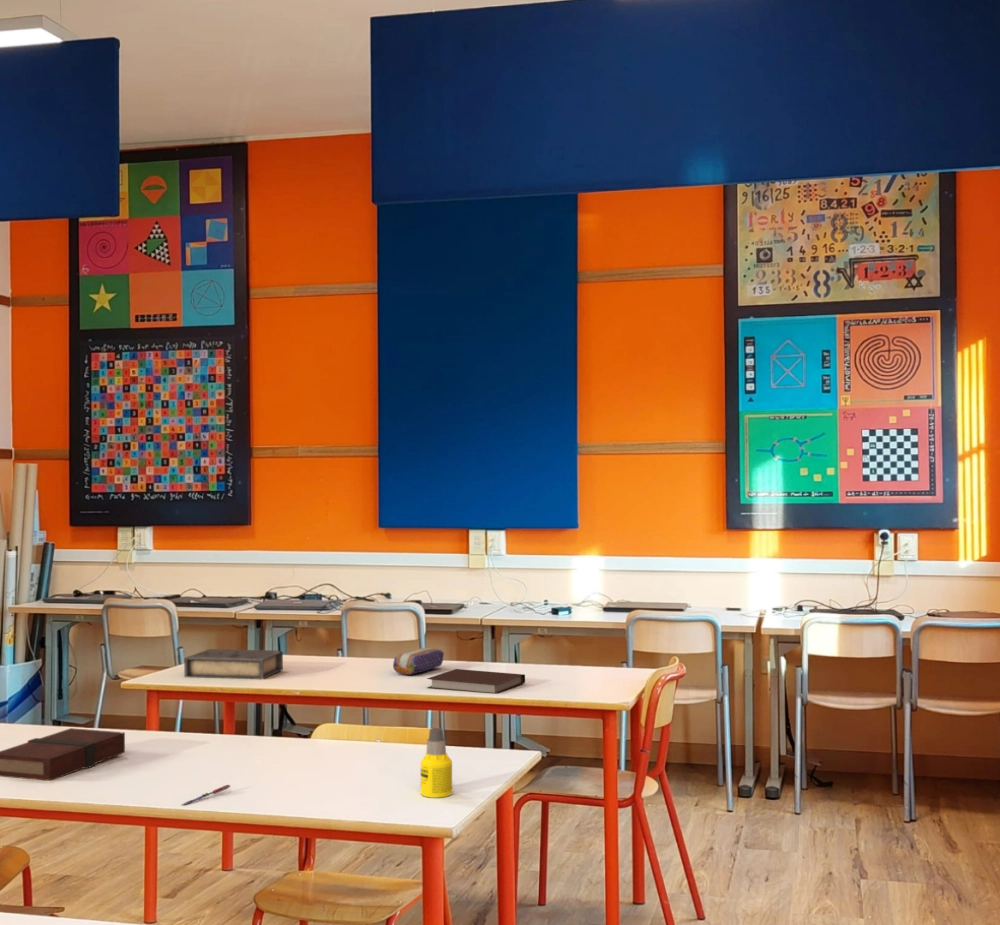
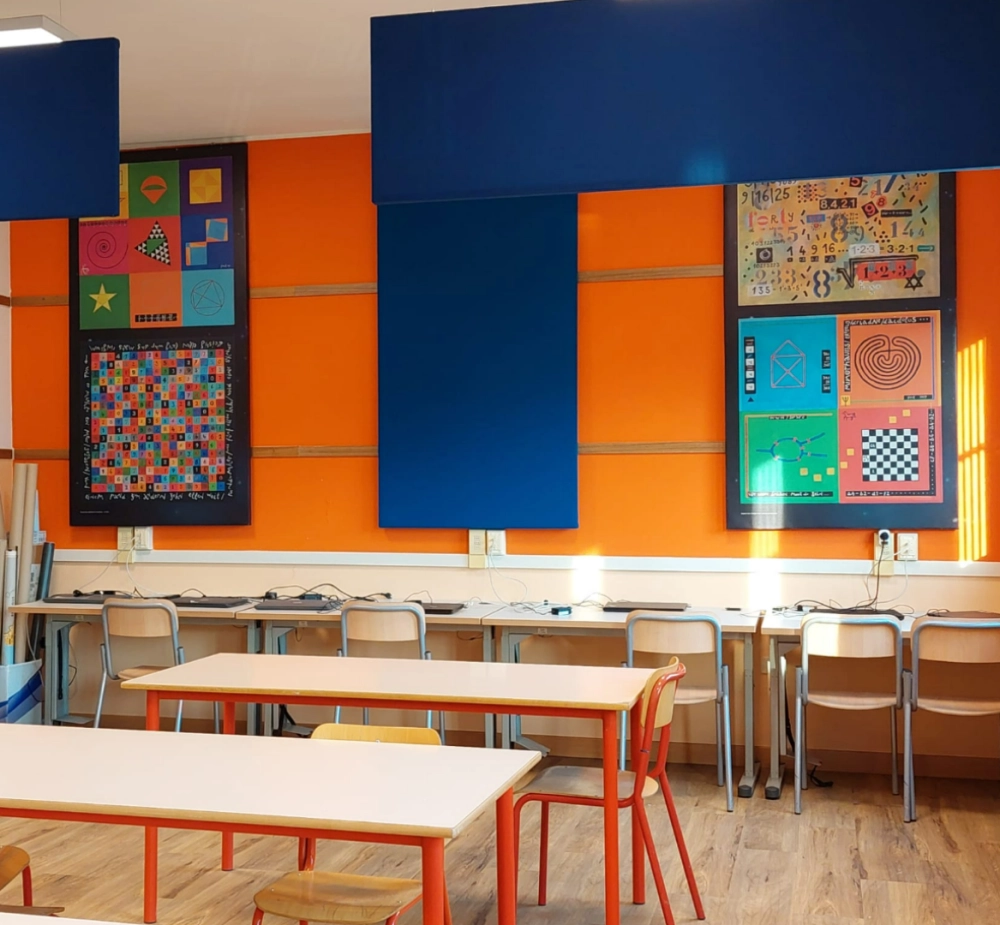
- bottle [420,727,453,799]
- book [183,648,284,680]
- notebook [426,668,526,695]
- pen [181,784,232,806]
- book [0,727,126,782]
- pencil case [392,647,445,676]
